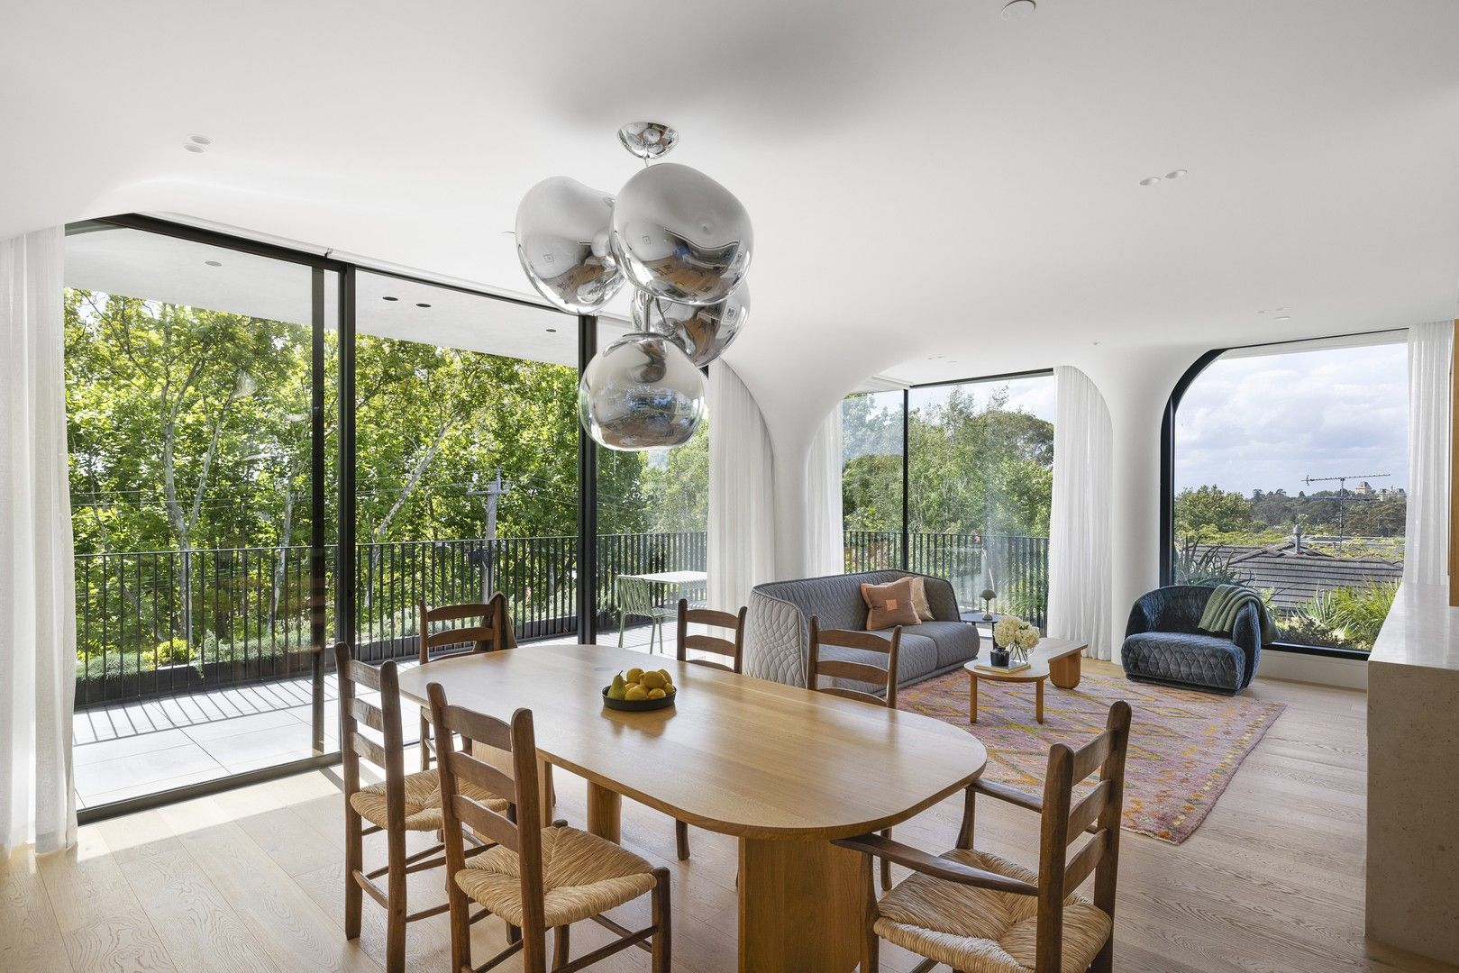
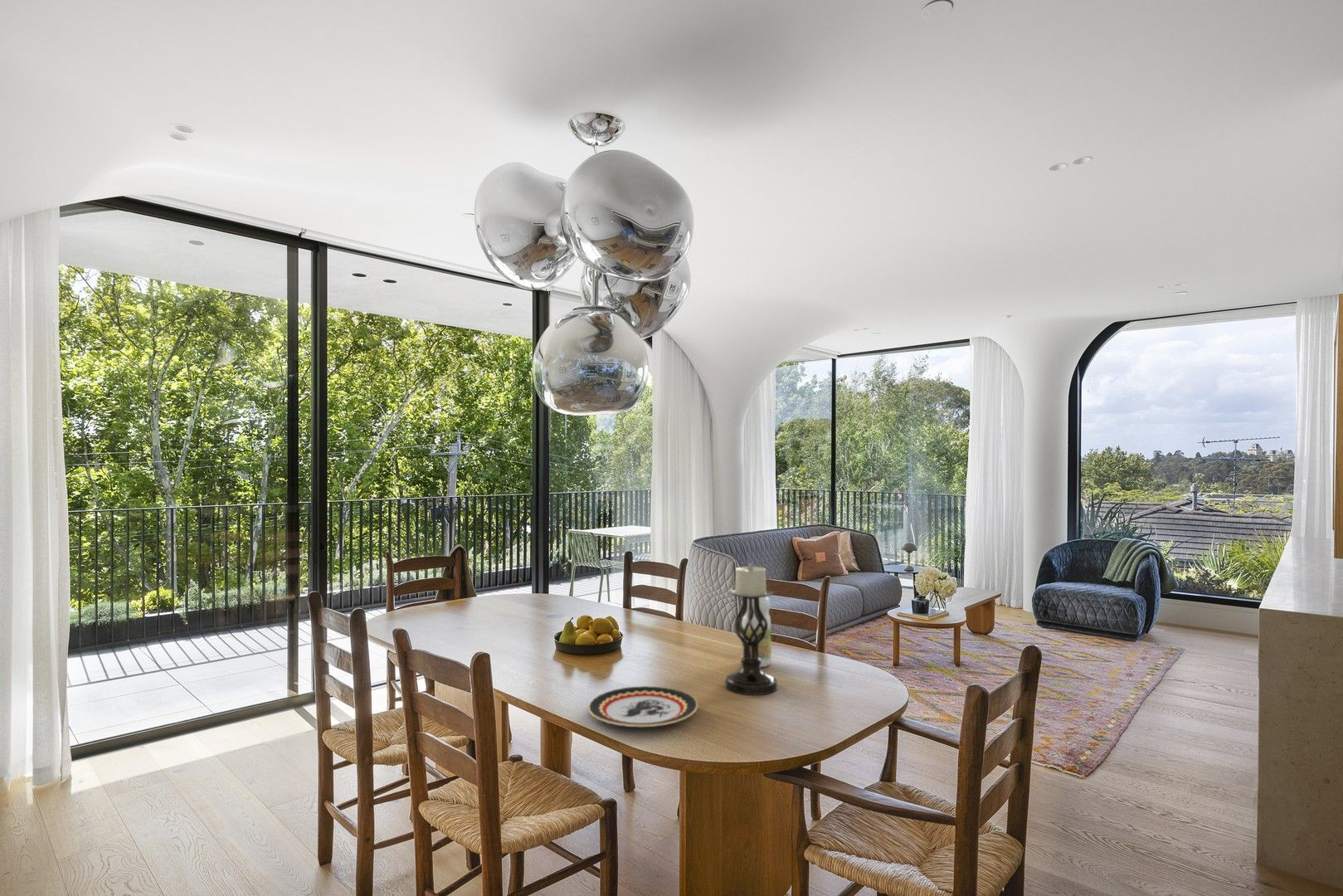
+ candle holder [724,562,779,696]
+ plate [587,685,698,728]
+ bottle [741,597,771,668]
